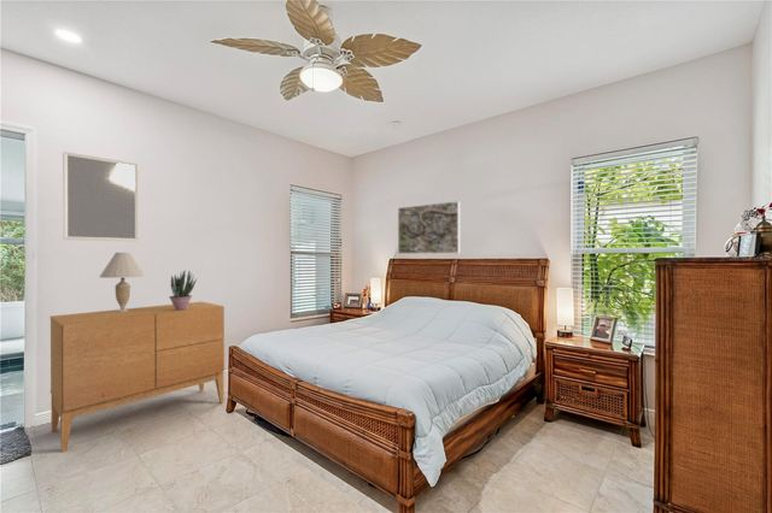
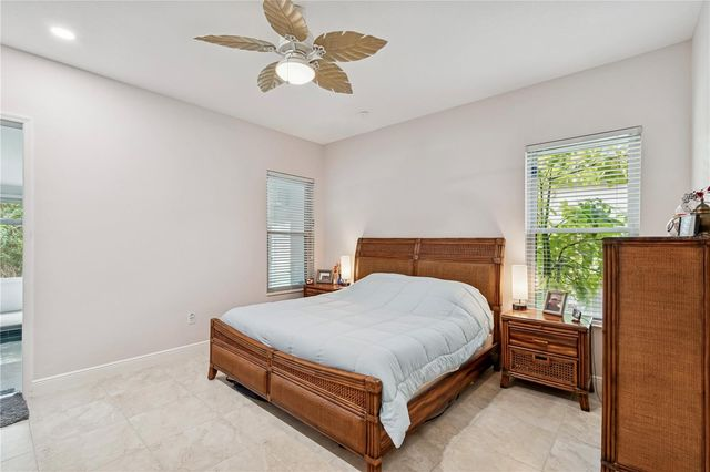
- sideboard [49,301,226,454]
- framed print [397,200,461,255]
- home mirror [62,151,140,242]
- potted plant [168,269,198,311]
- table lamp [99,252,146,312]
